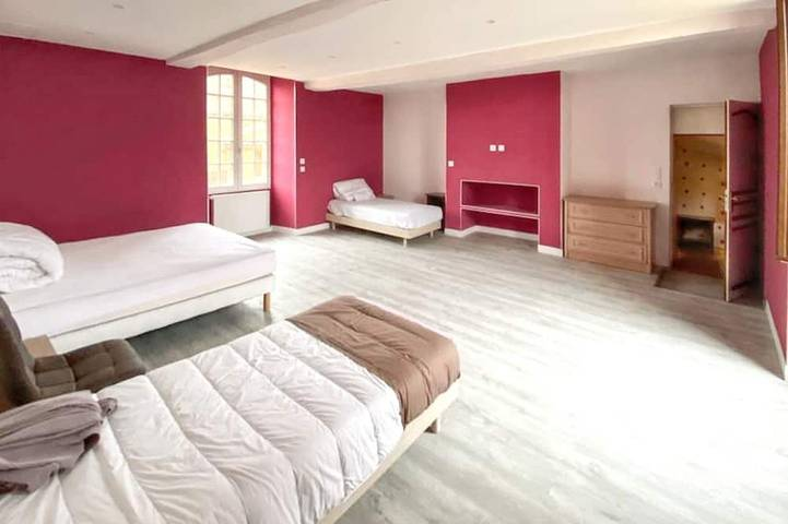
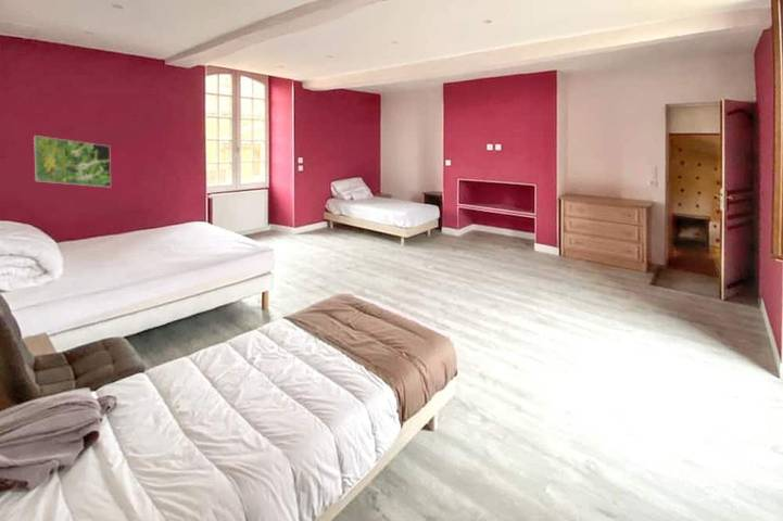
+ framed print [33,135,112,189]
